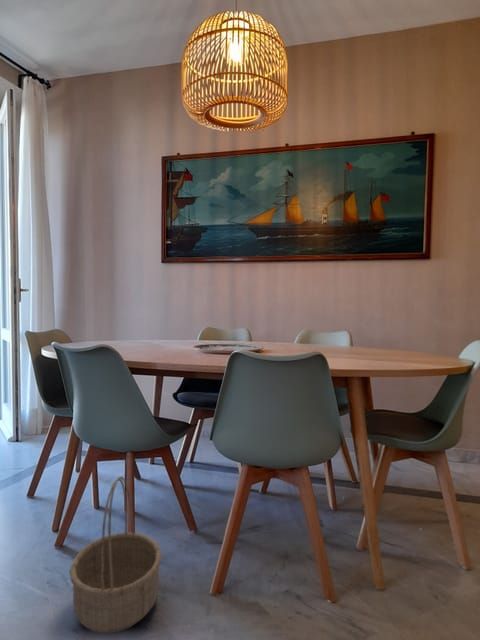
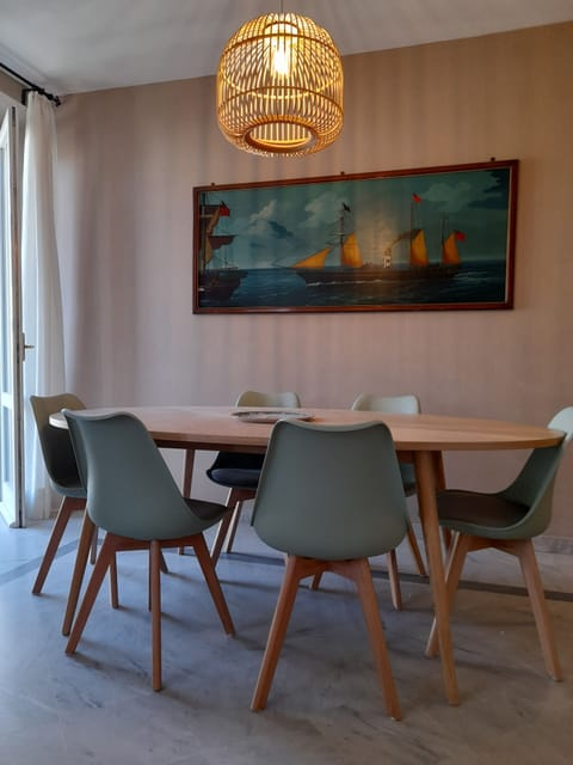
- basket [69,475,162,635]
